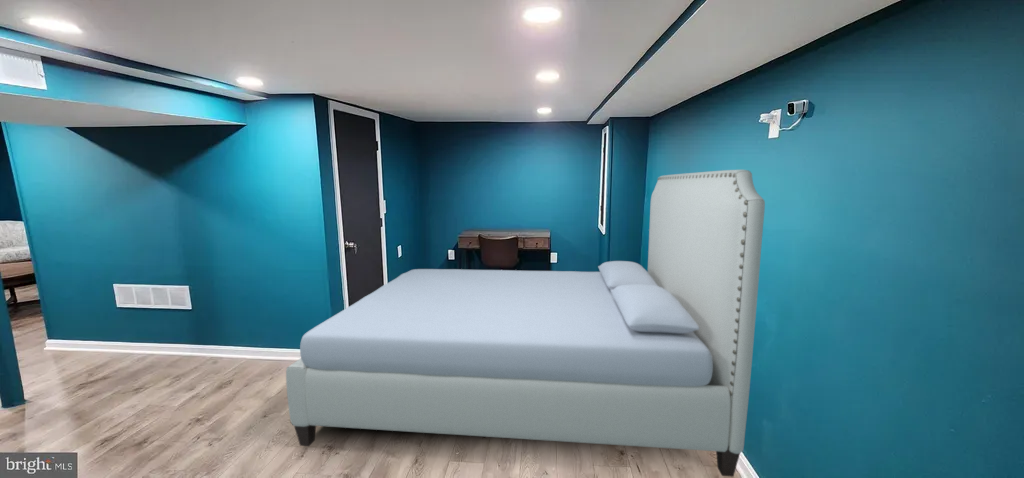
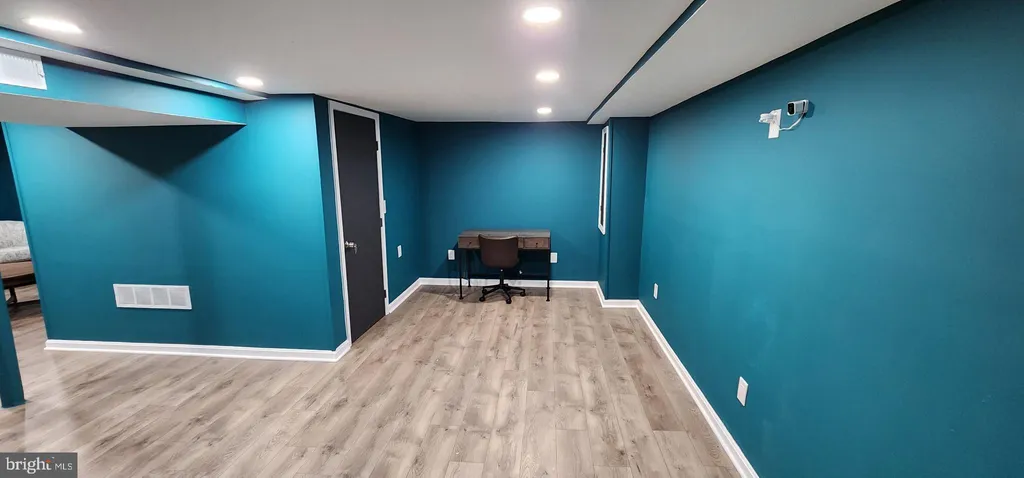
- bed [285,169,766,478]
